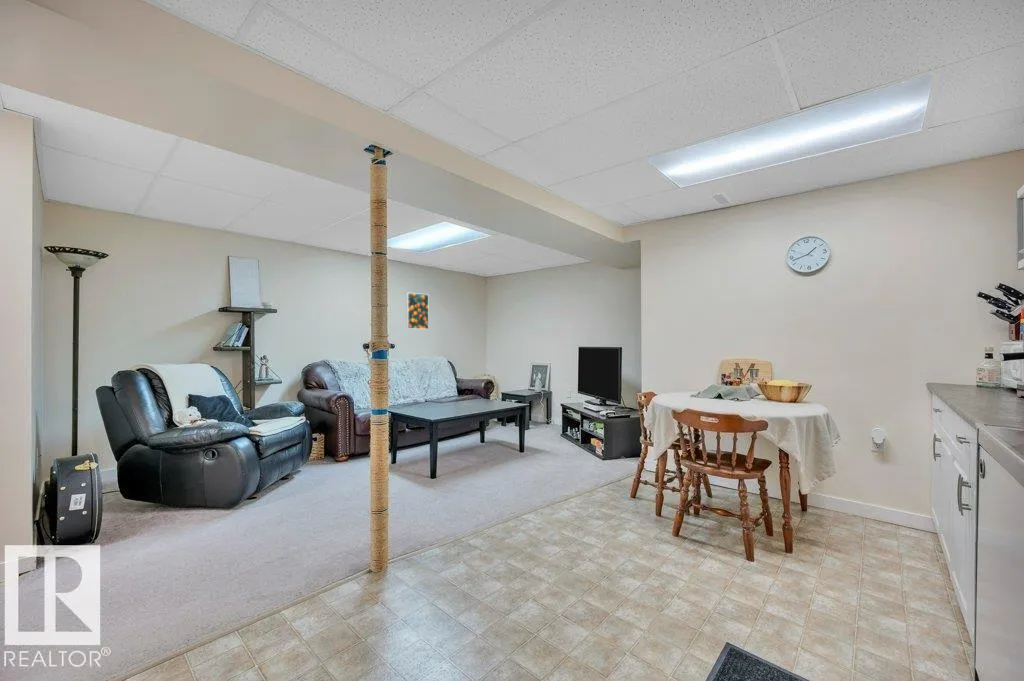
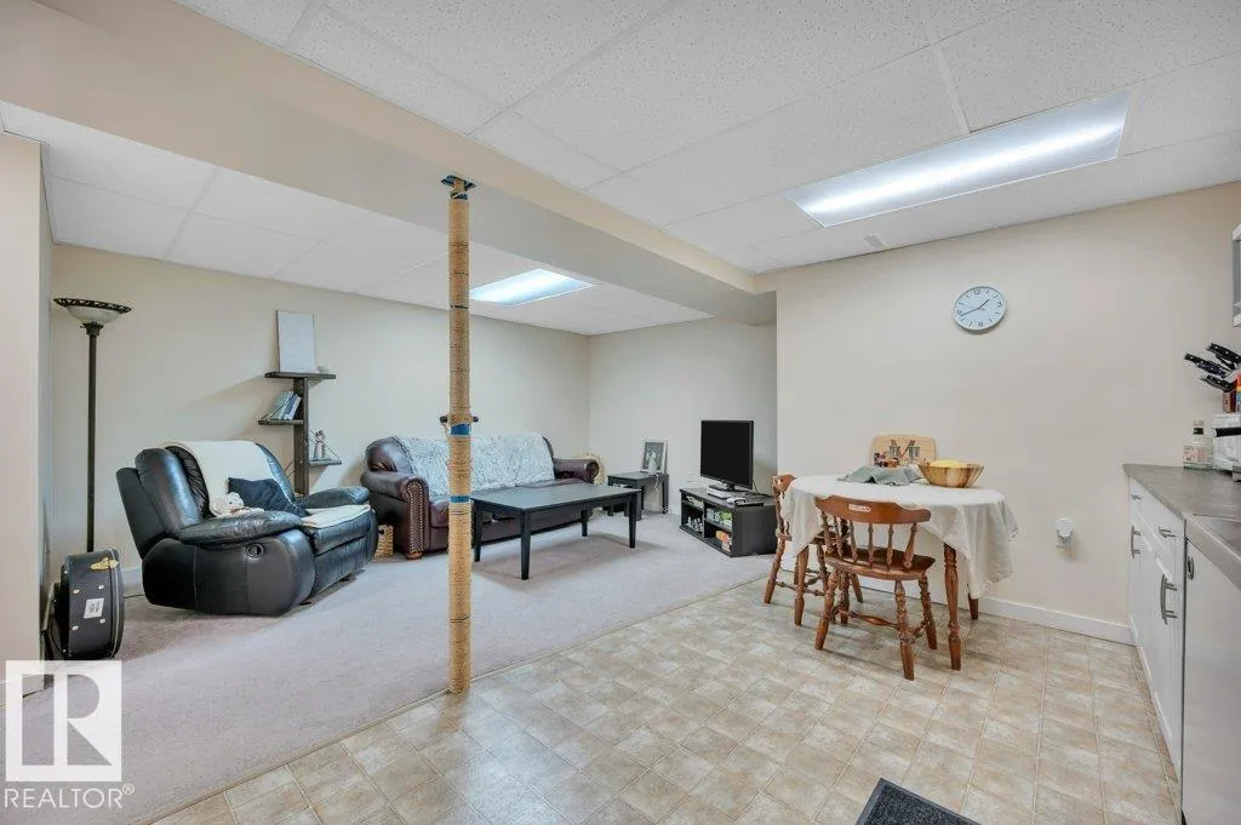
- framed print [406,292,430,330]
